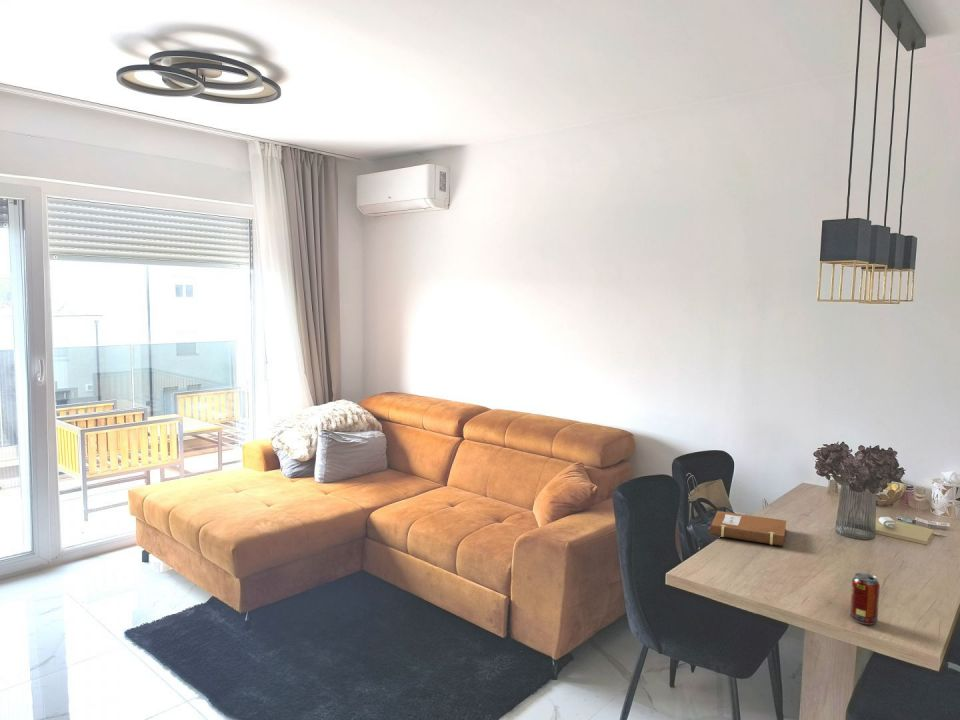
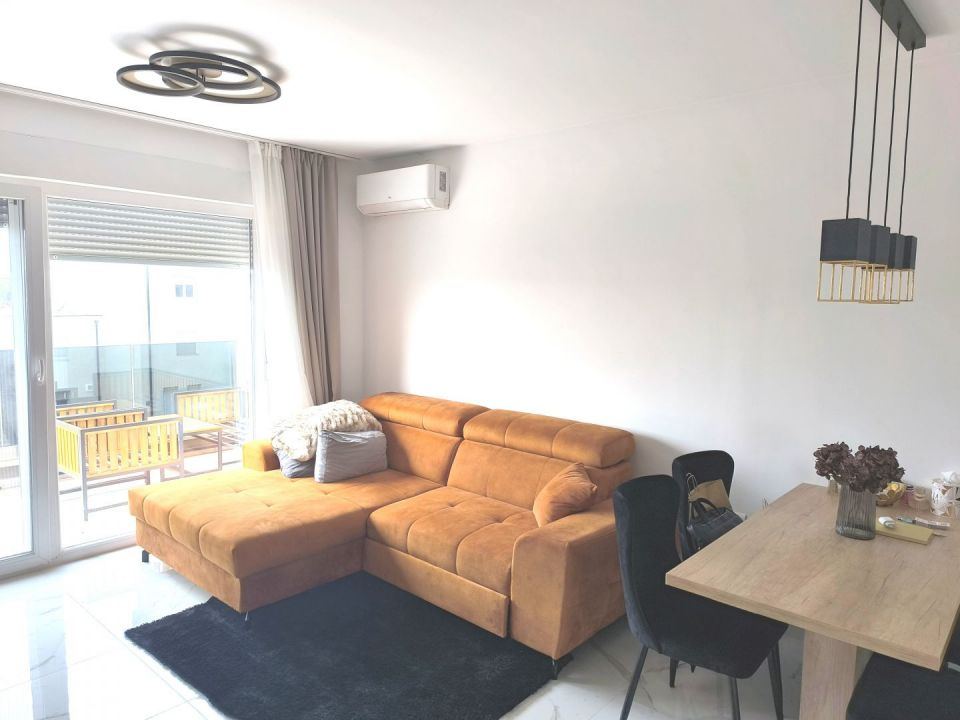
- beverage can [849,572,881,626]
- notebook [707,510,787,547]
